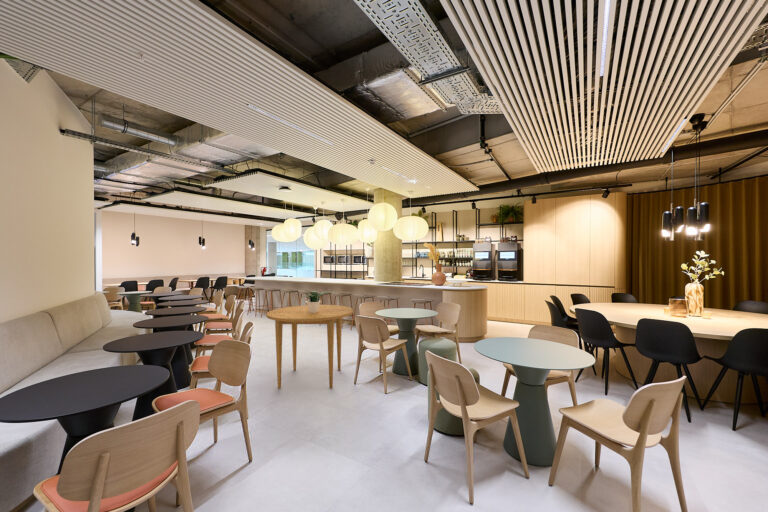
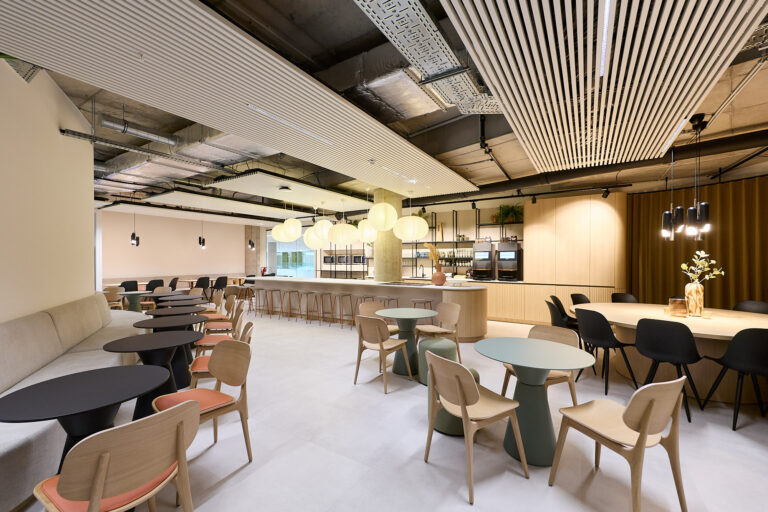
- potted plant [301,291,328,313]
- dining table [265,304,354,390]
